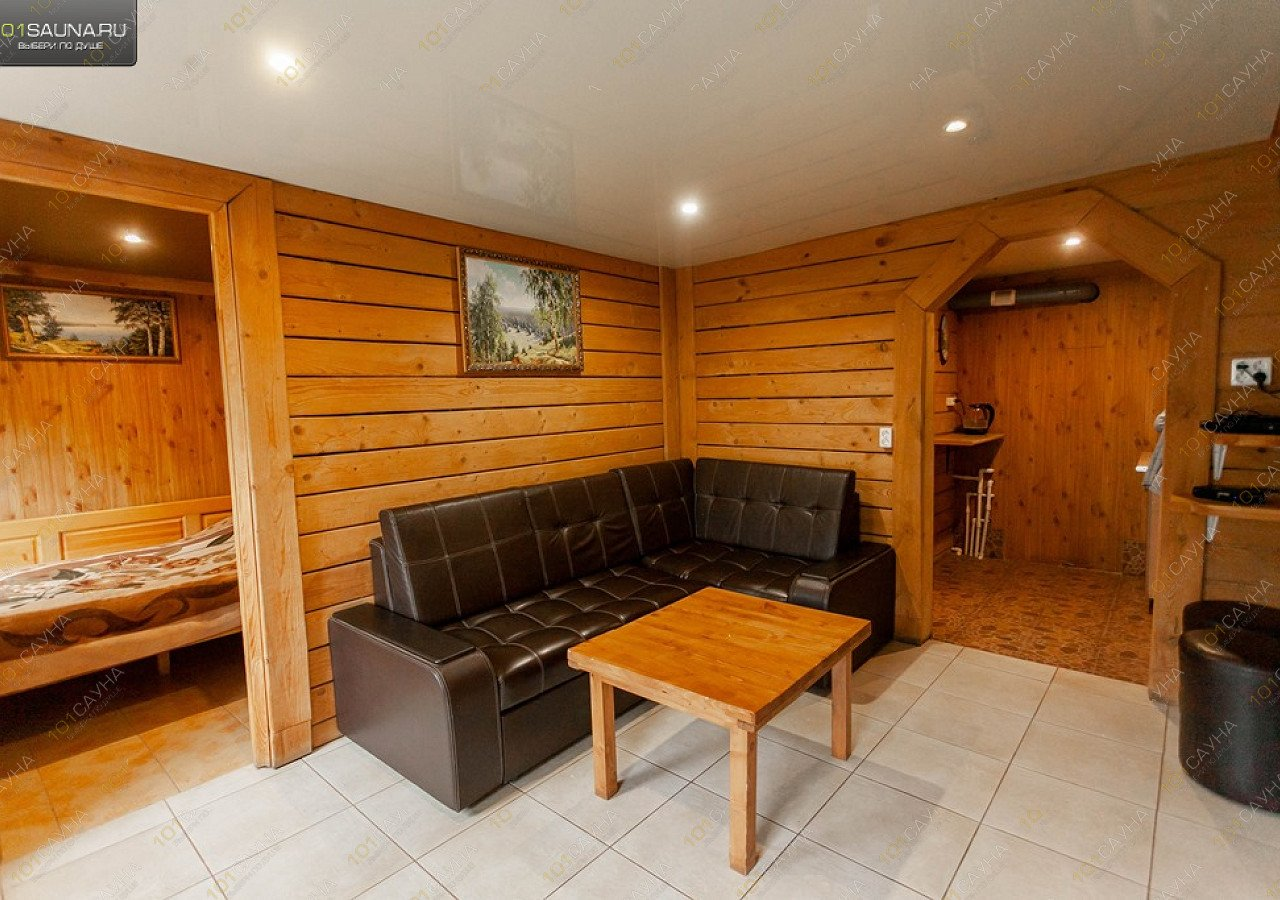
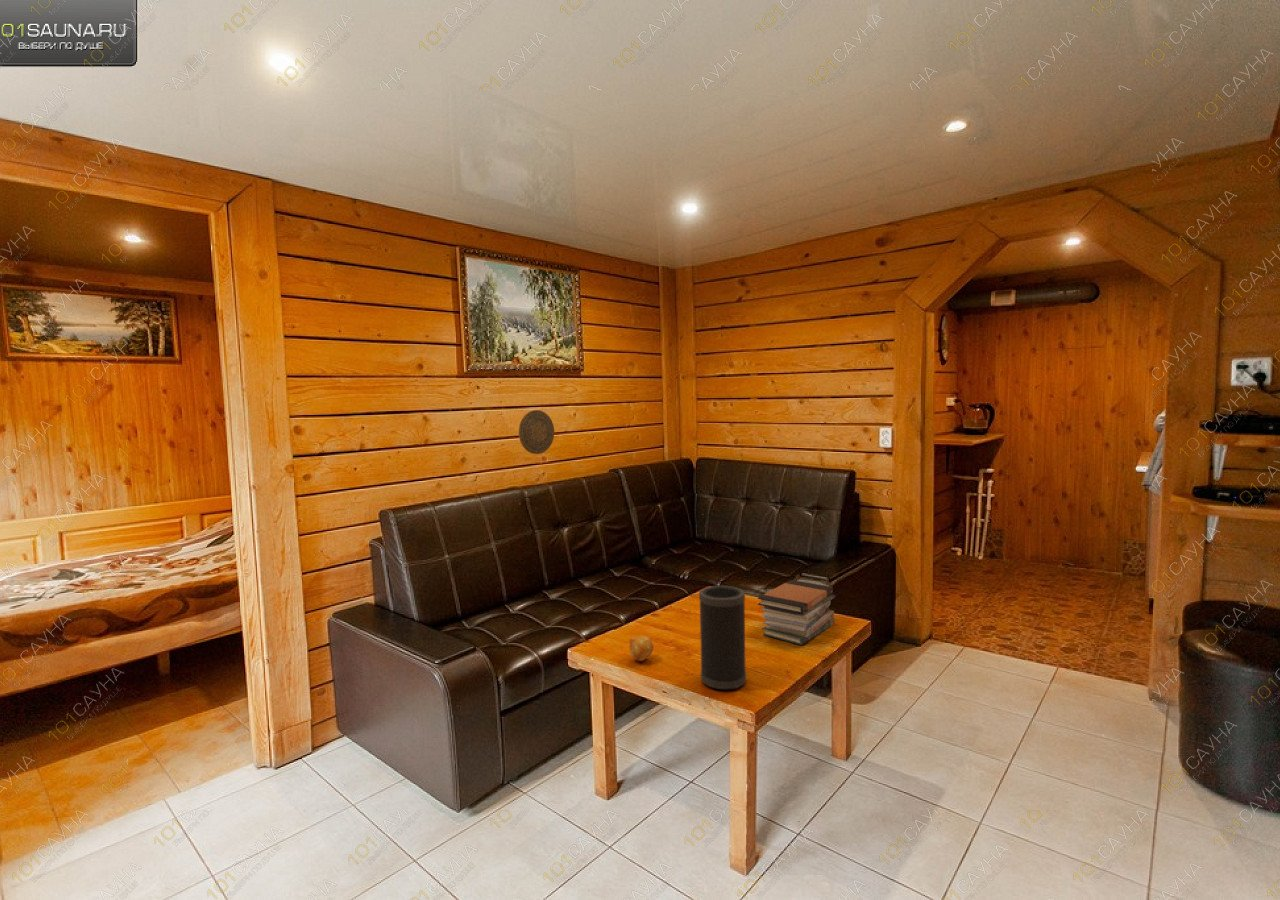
+ speaker [698,585,747,690]
+ fruit [628,635,654,662]
+ decorative plate [518,409,555,455]
+ book stack [757,579,836,646]
